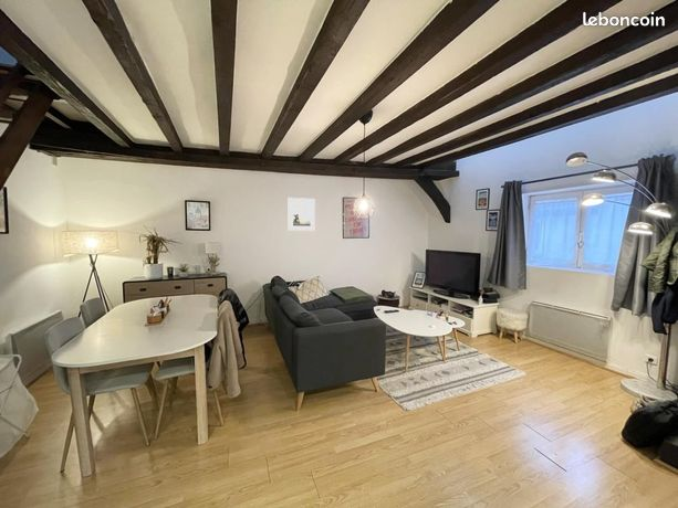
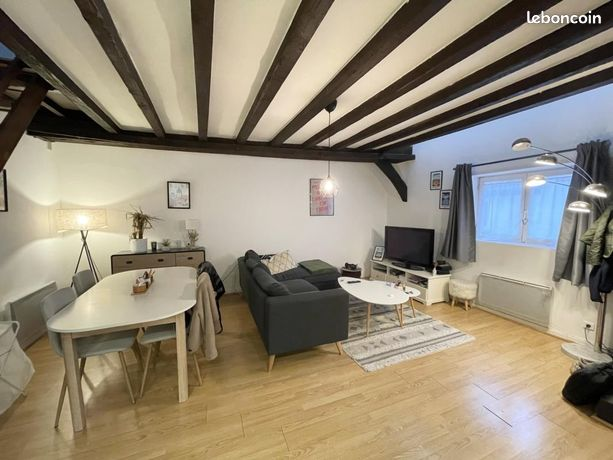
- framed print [288,197,316,232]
